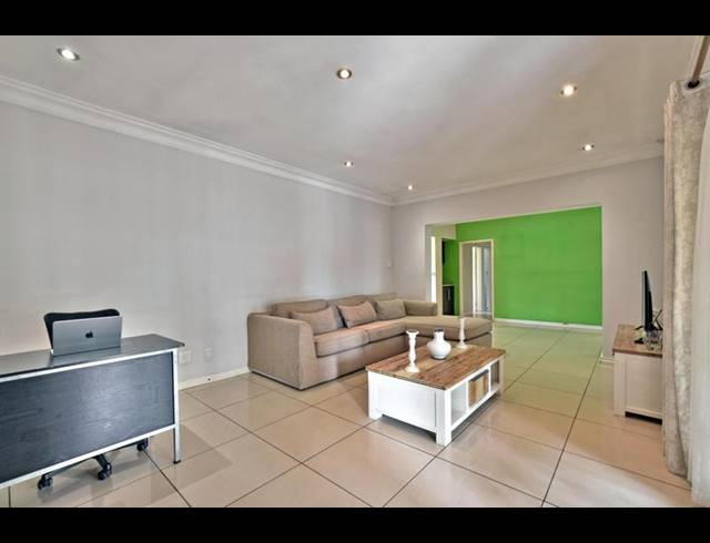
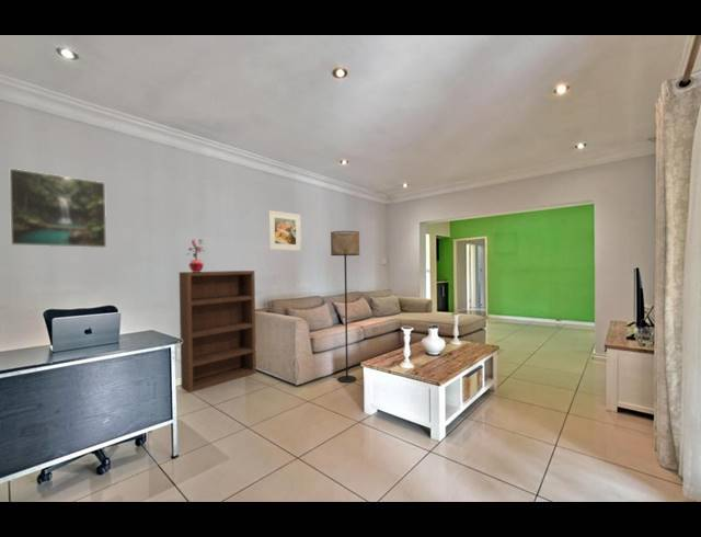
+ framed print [267,209,302,252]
+ floor lamp [330,230,360,384]
+ potted plant [185,238,205,272]
+ bookcase [179,270,257,393]
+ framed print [9,168,107,249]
